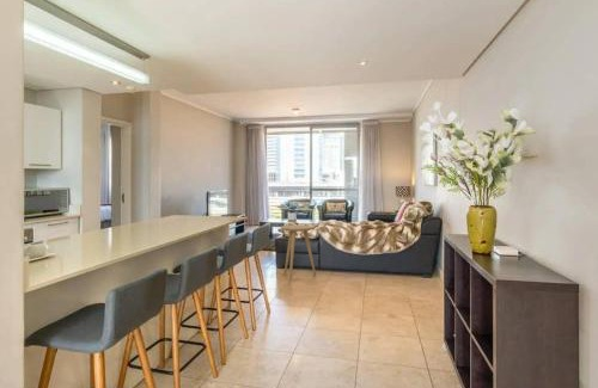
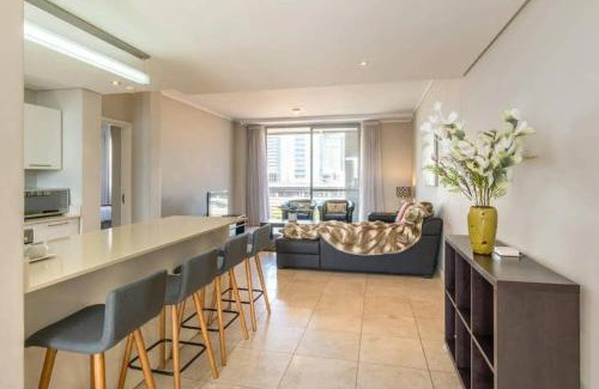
- side table [280,224,317,282]
